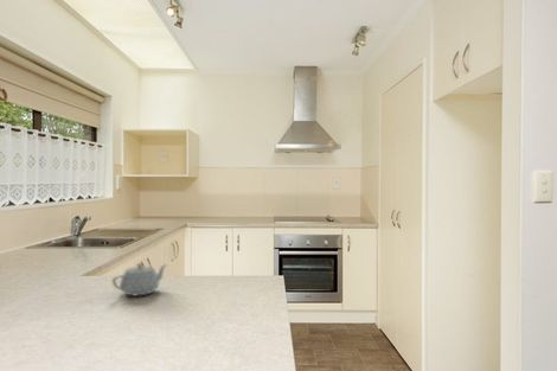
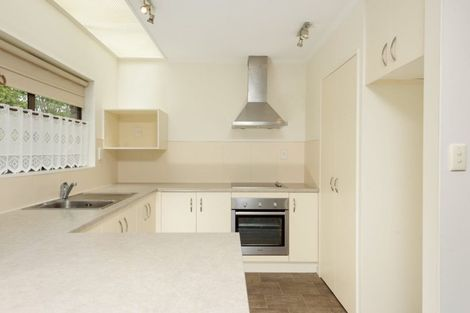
- teapot [111,262,168,296]
